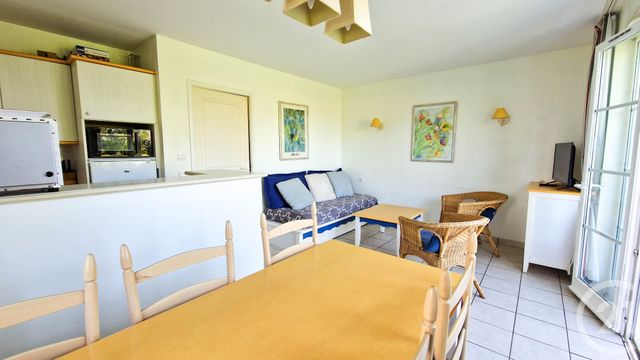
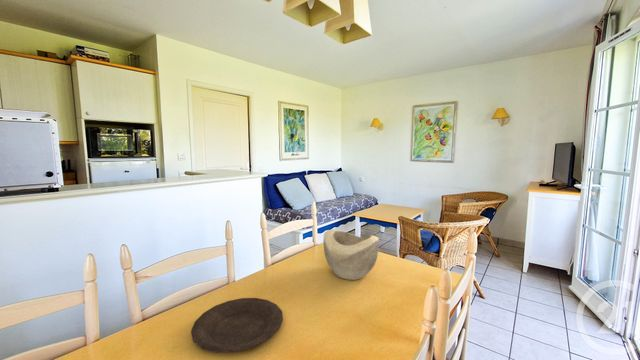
+ plate [190,297,284,354]
+ decorative bowl [323,228,380,281]
